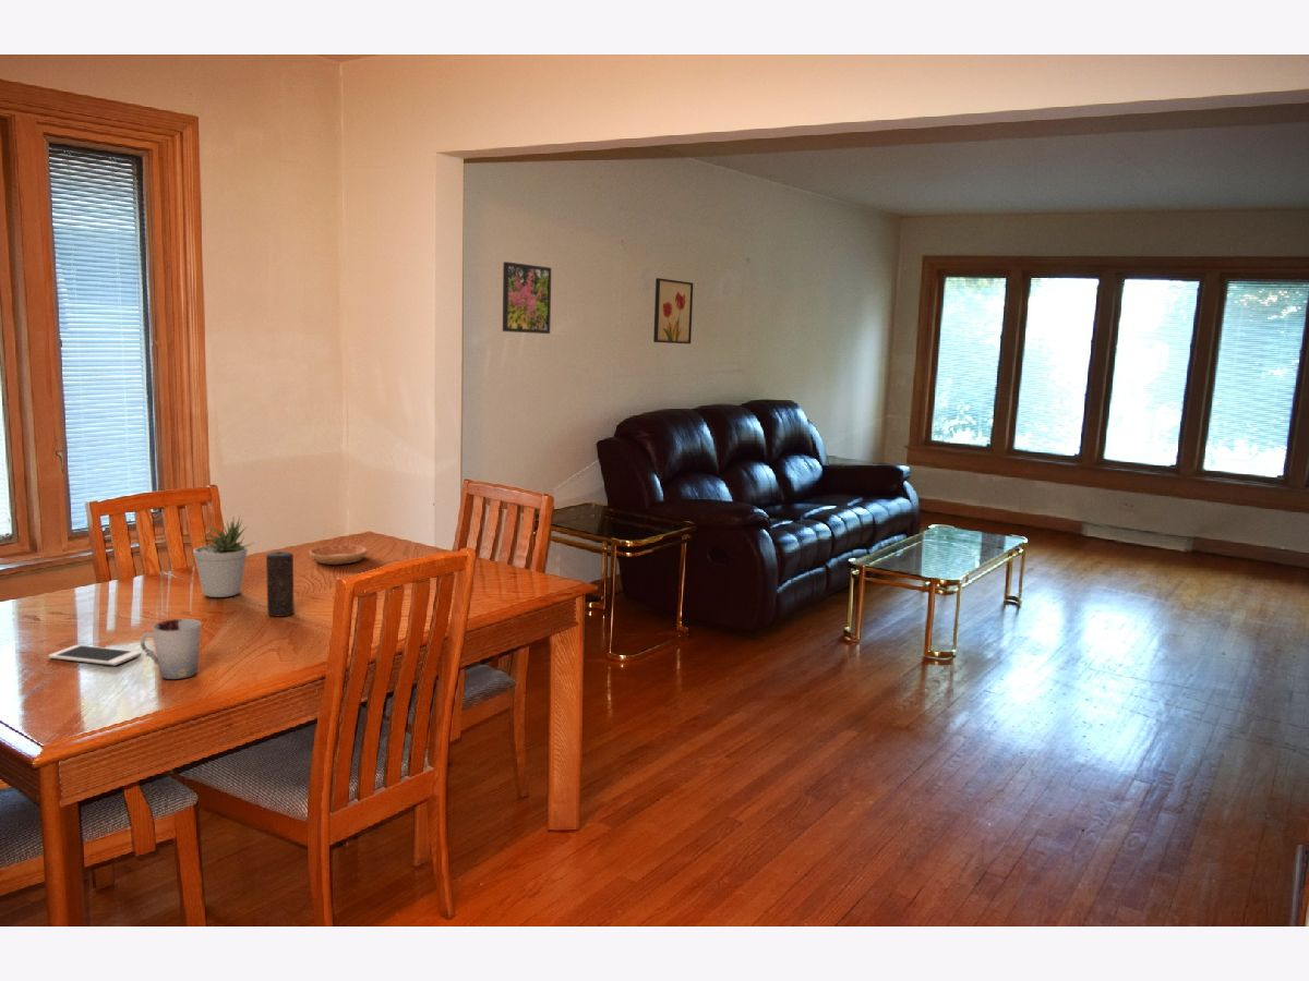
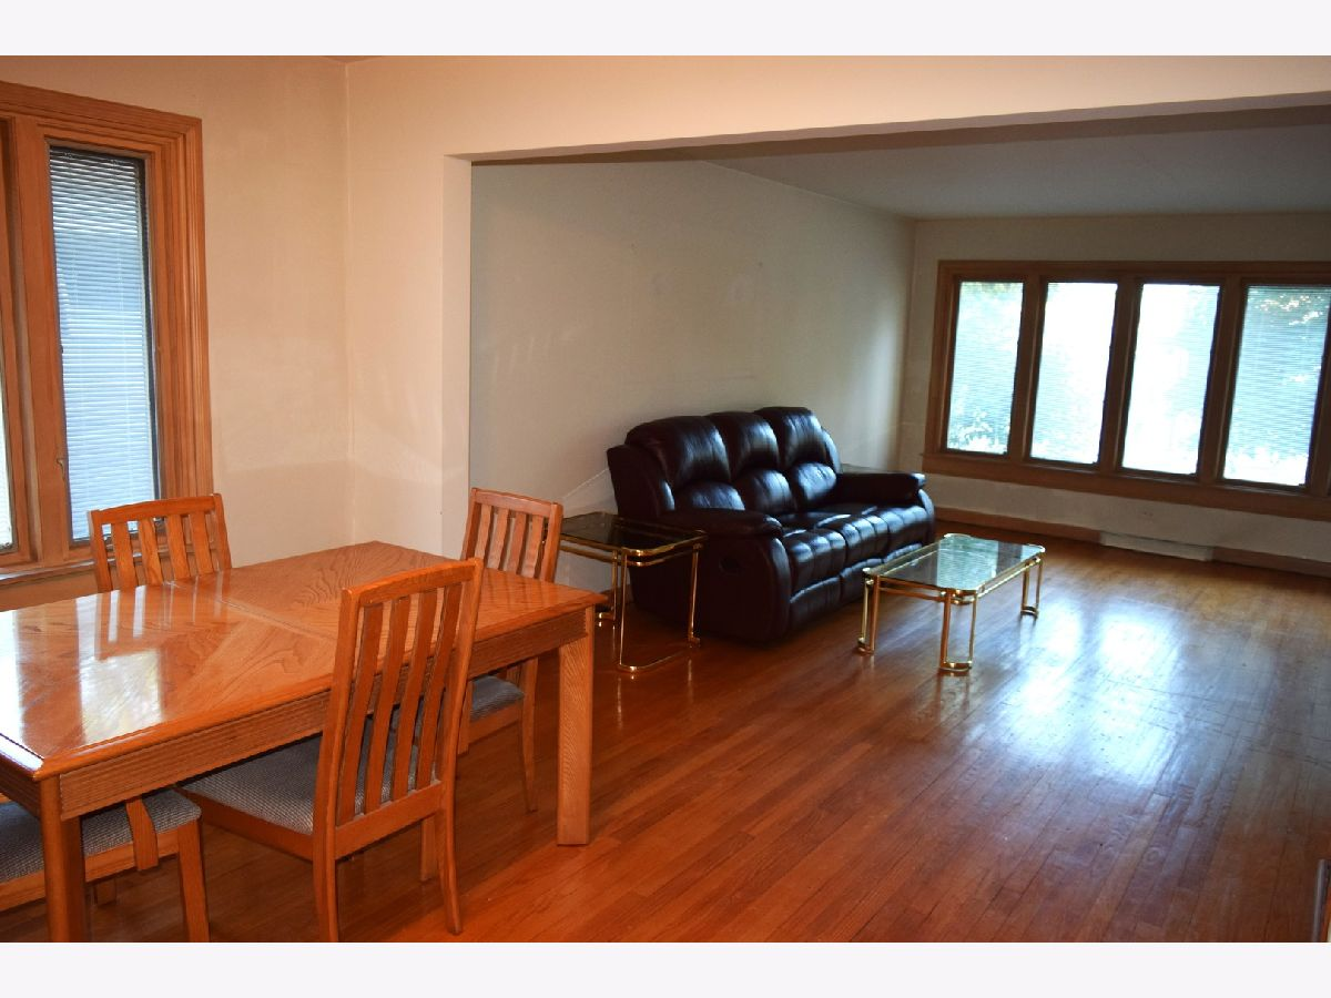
- wall art [652,277,694,344]
- cell phone [48,644,142,666]
- saucer [309,544,369,566]
- candle [265,550,296,617]
- cup [139,618,202,680]
- potted plant [192,516,255,598]
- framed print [502,261,552,335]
